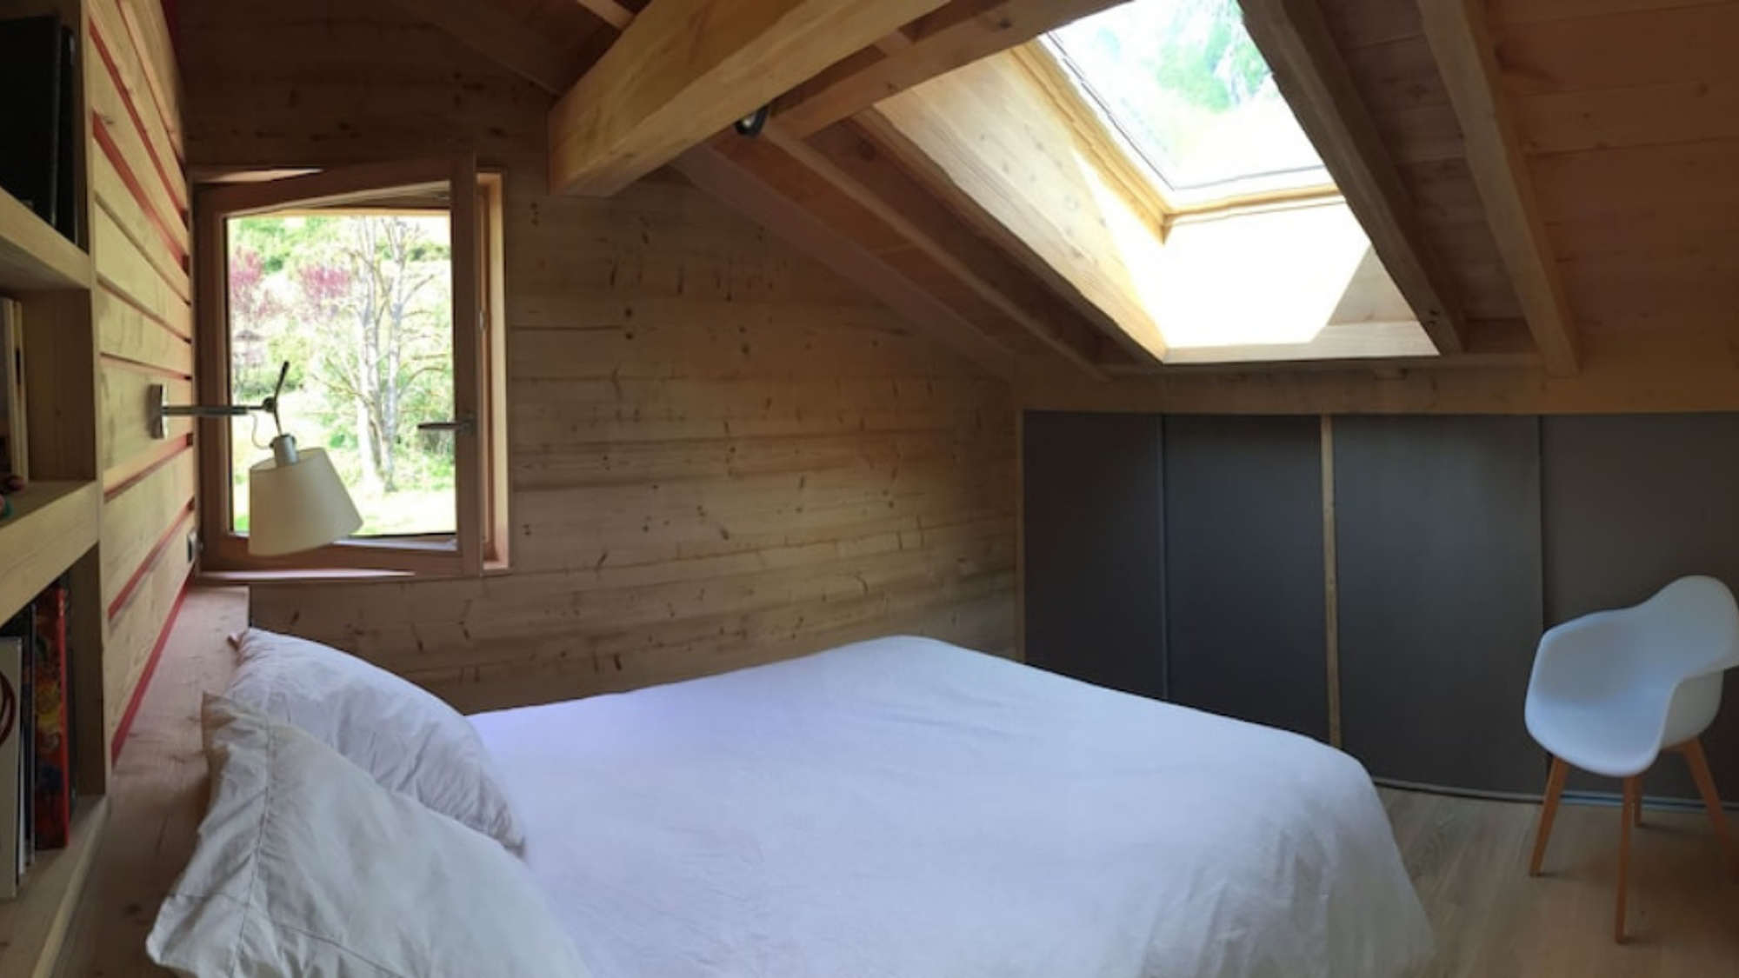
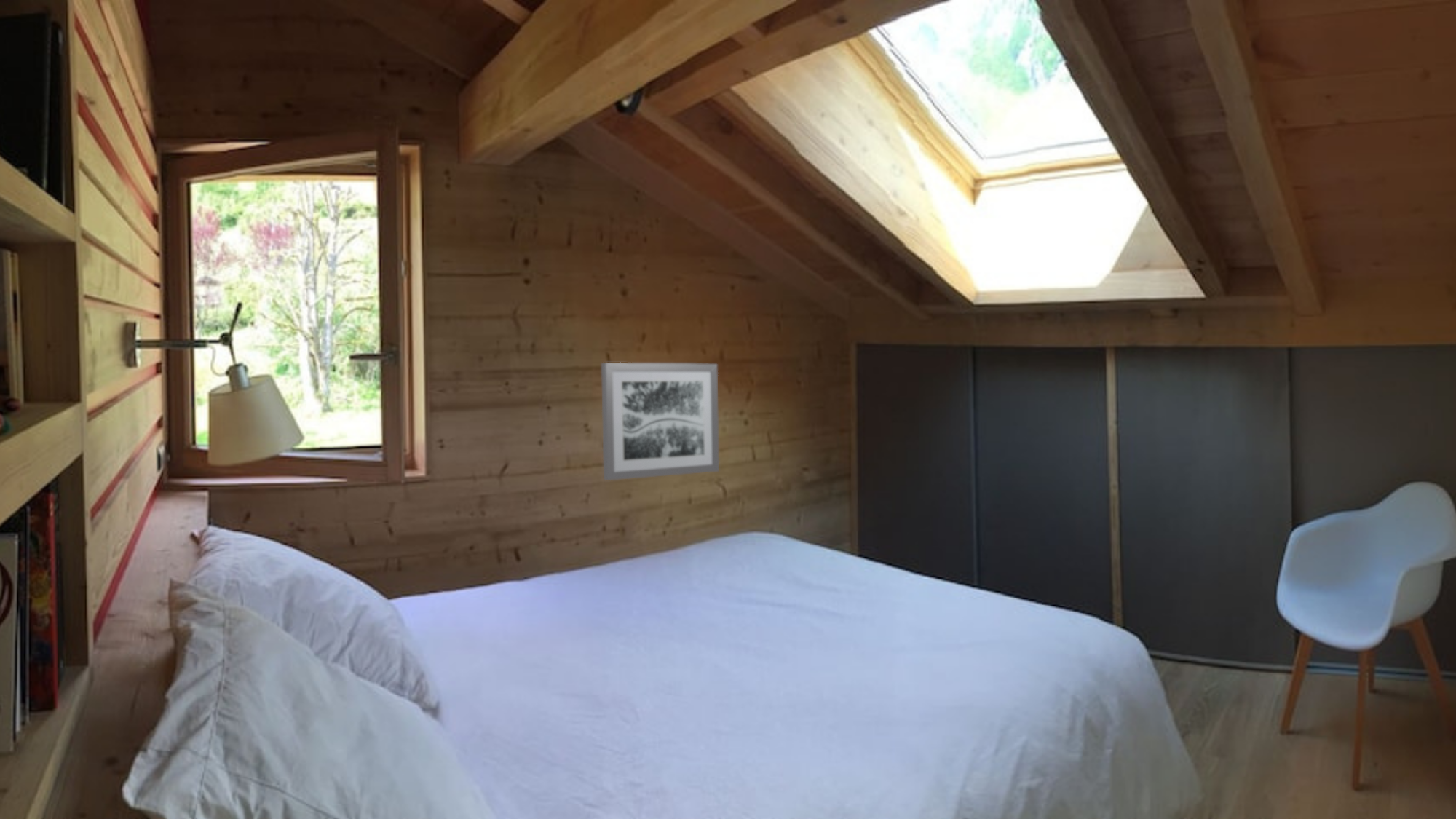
+ wall art [601,362,720,481]
